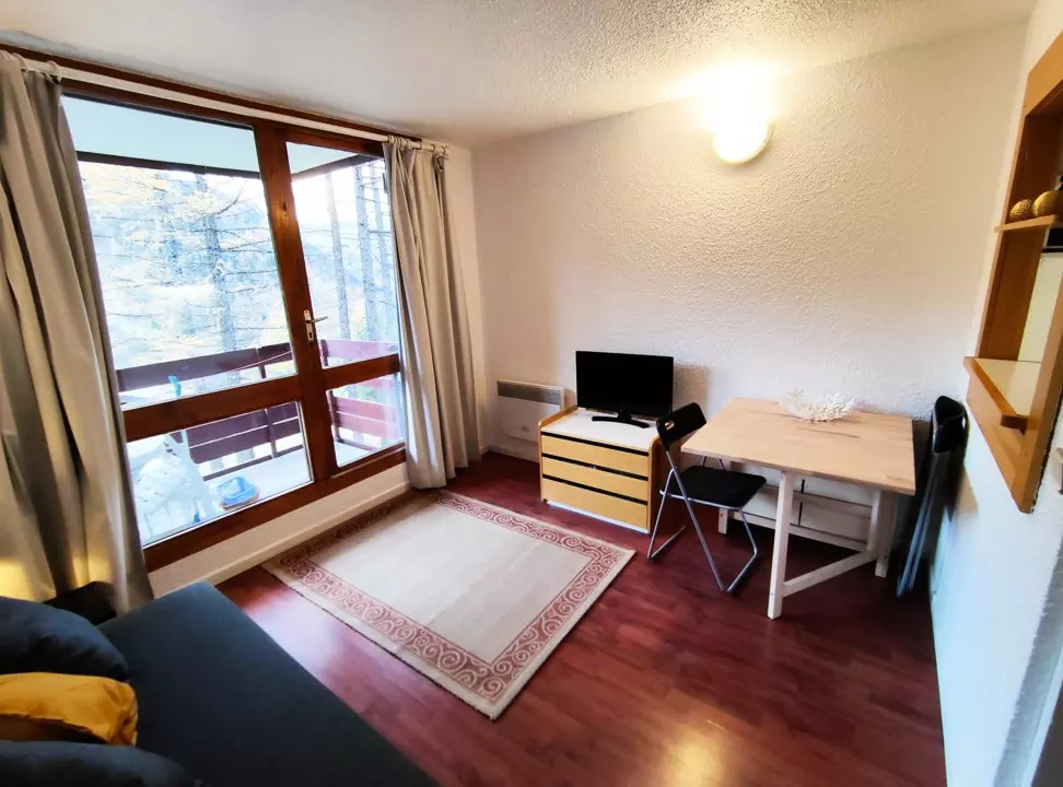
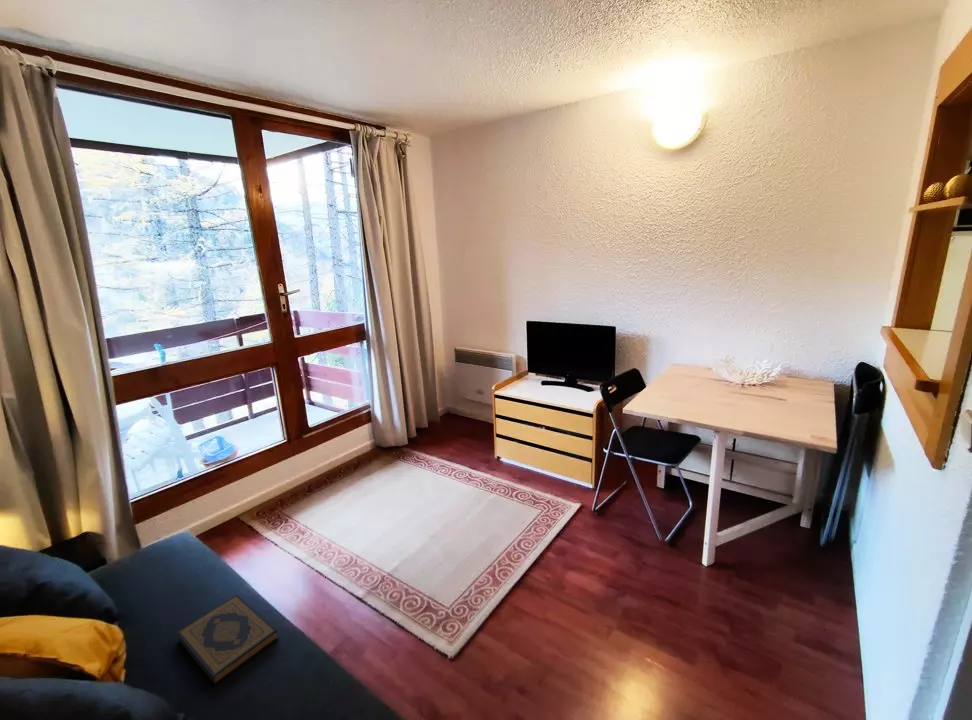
+ hardback book [176,594,280,686]
